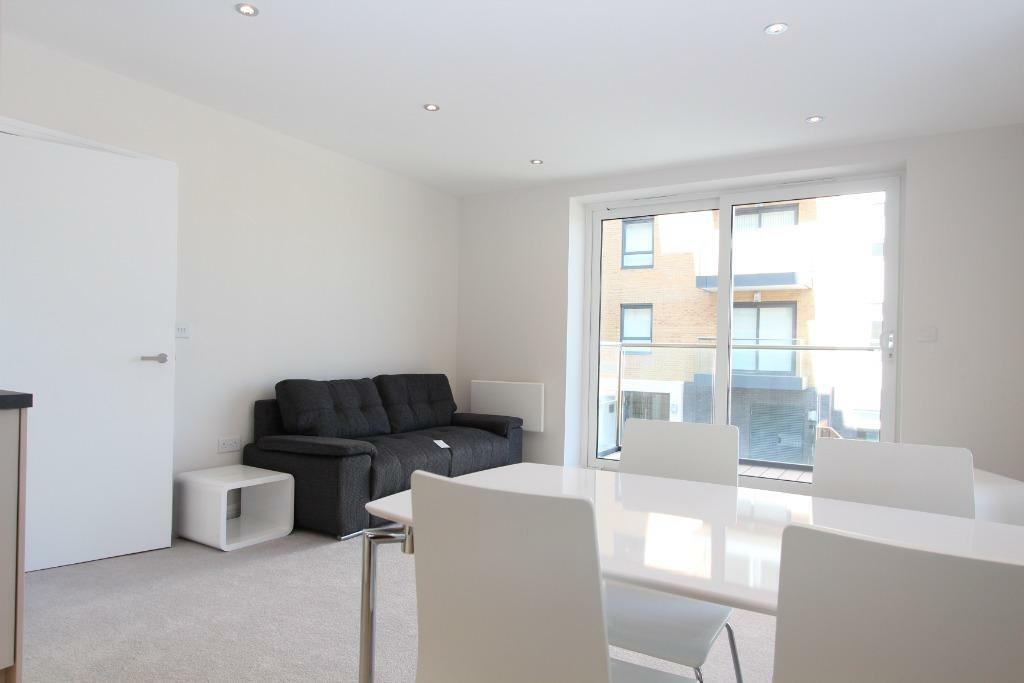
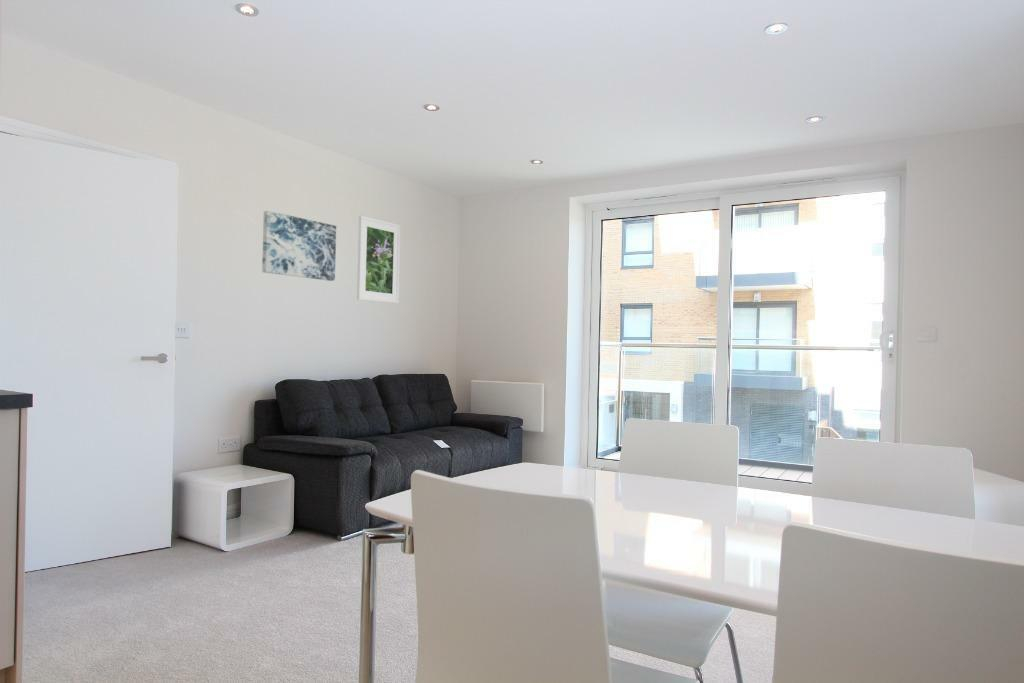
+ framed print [356,214,401,304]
+ wall art [261,210,337,282]
